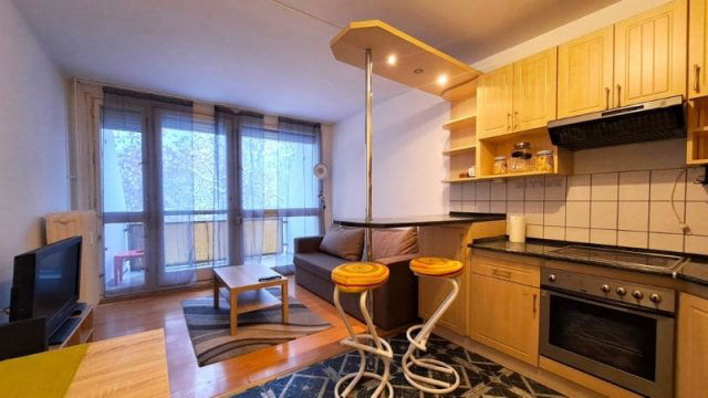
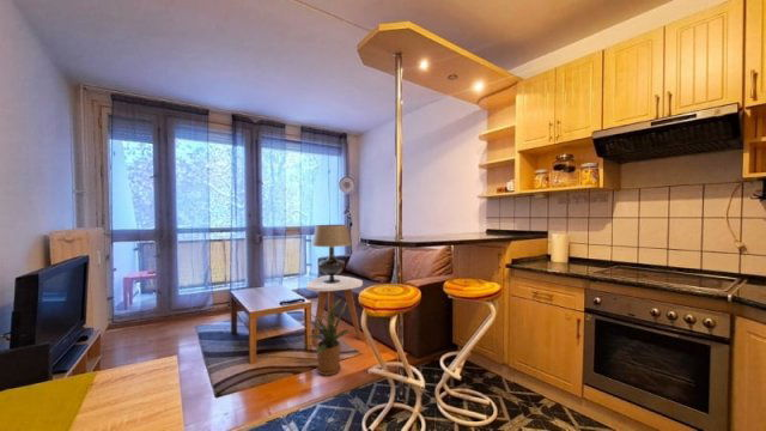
+ table lamp [311,224,352,284]
+ house plant [299,297,352,377]
+ side table [306,274,364,347]
